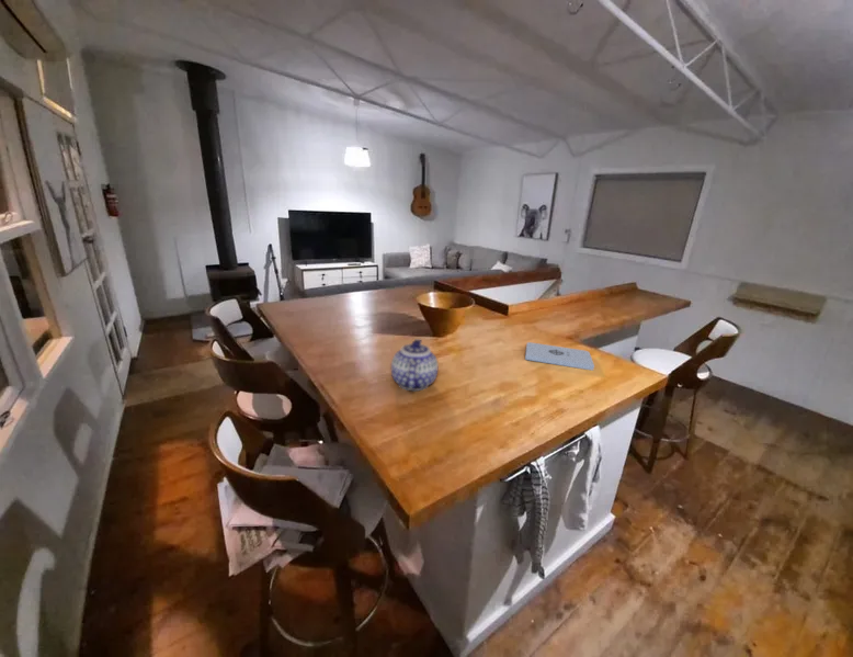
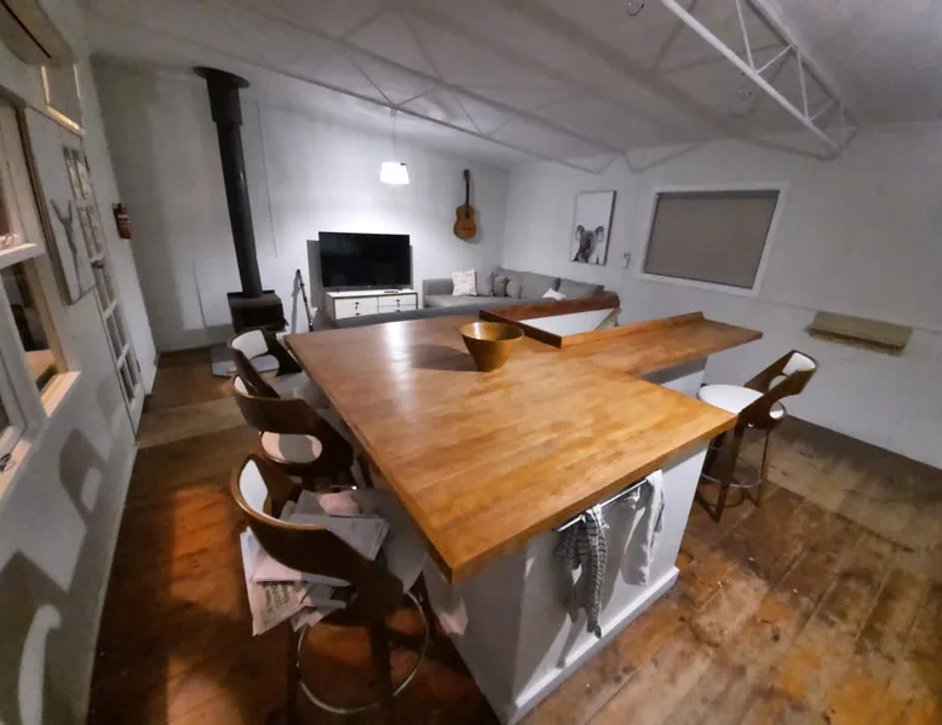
- teapot [390,338,439,392]
- notepad [524,341,595,372]
